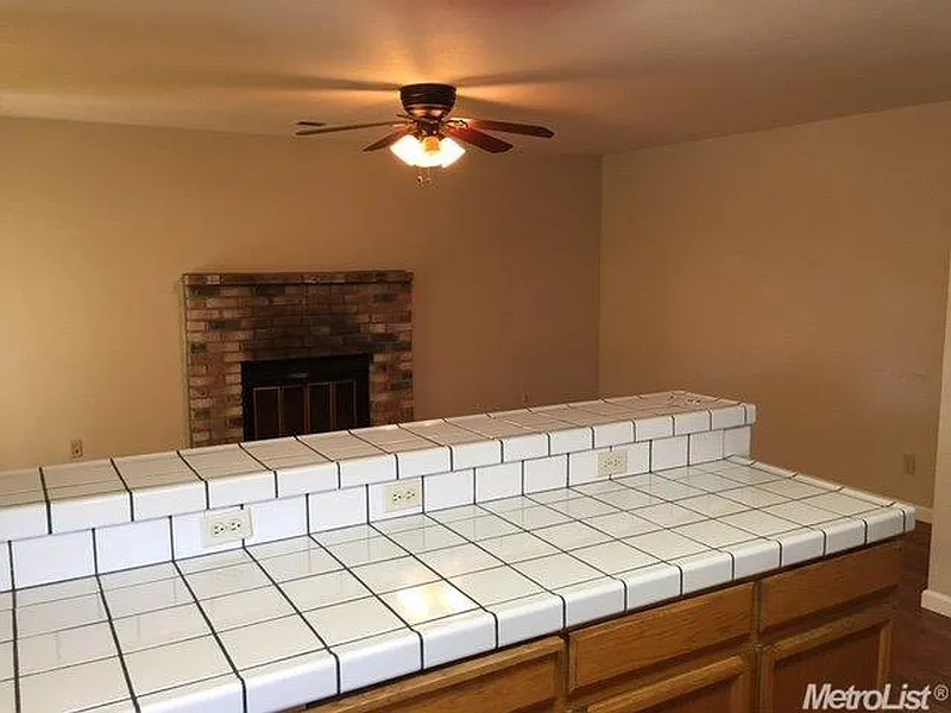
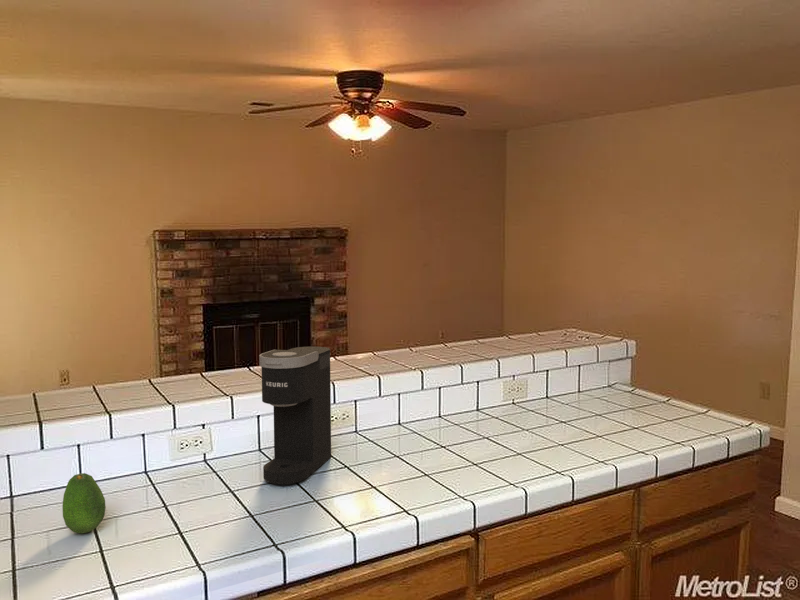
+ fruit [62,472,107,534]
+ coffee maker [258,346,332,485]
